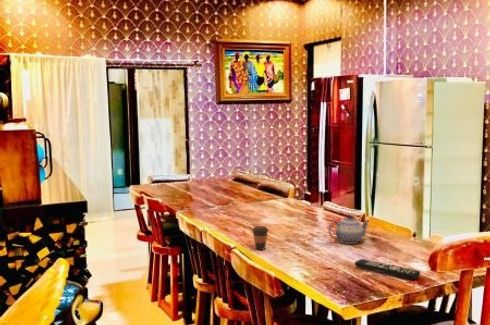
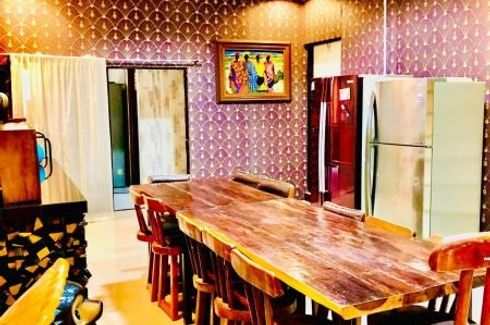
- remote control [354,258,421,280]
- teapot [327,214,371,245]
- coffee cup [251,225,270,251]
